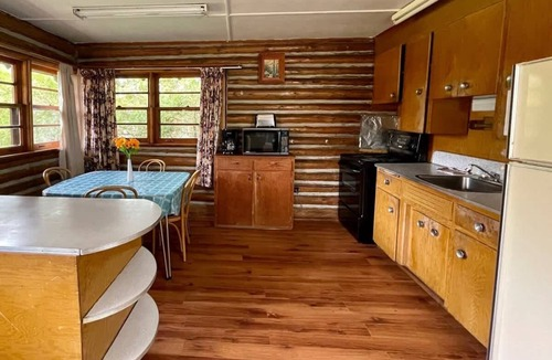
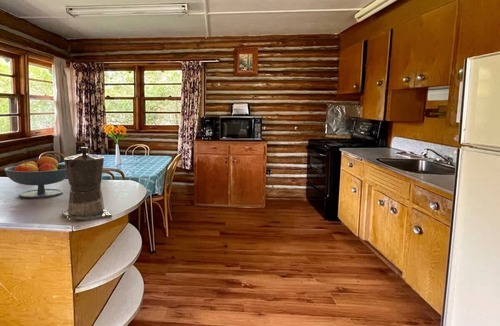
+ coffee maker [61,146,113,222]
+ fruit bowl [3,155,68,199]
